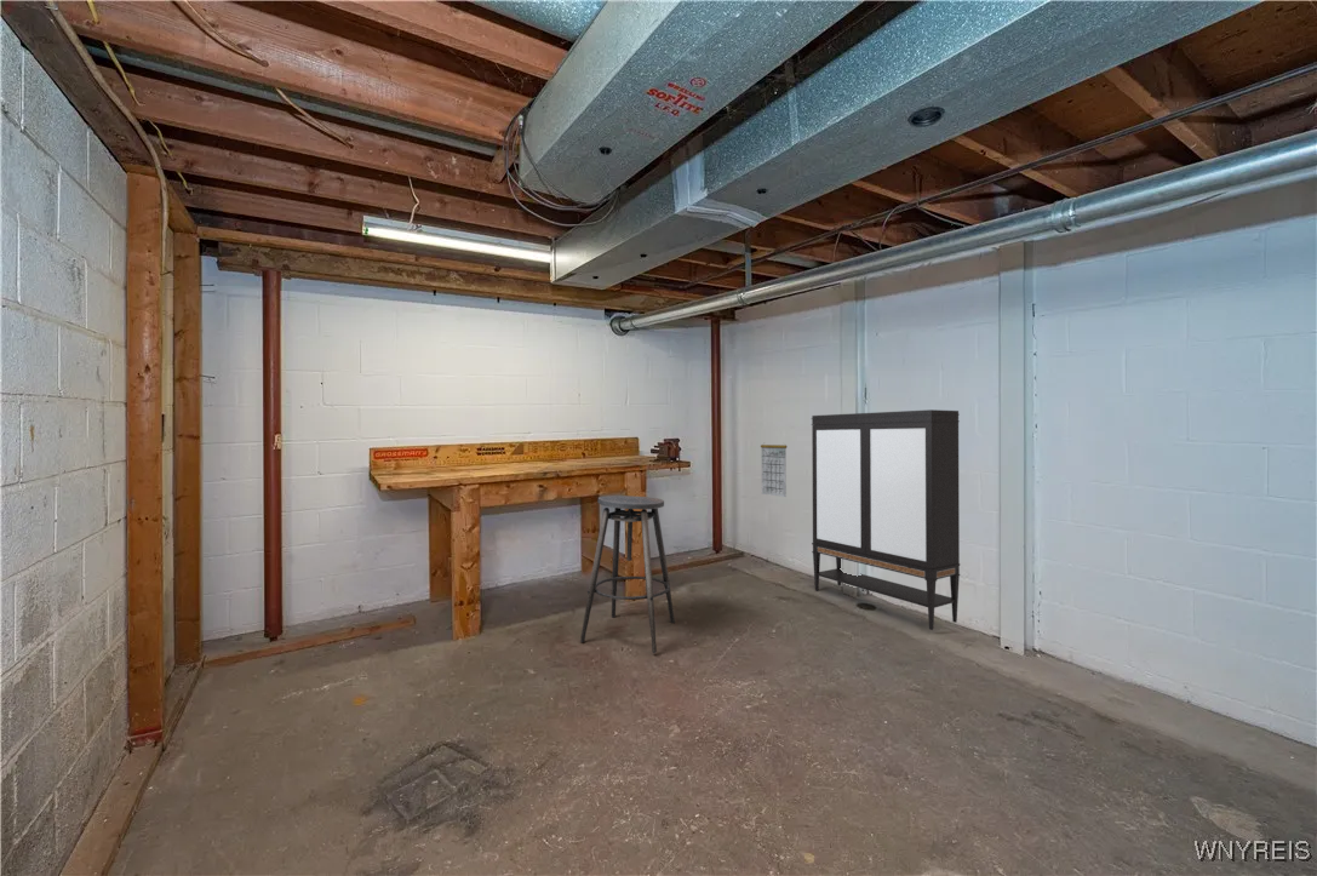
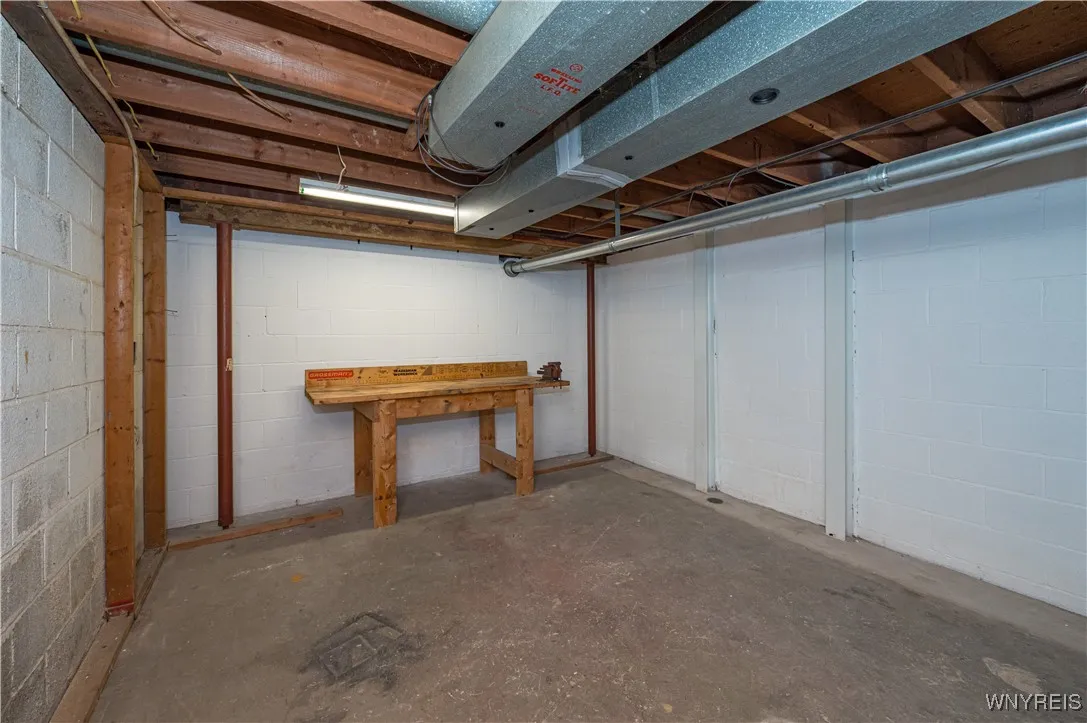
- calendar [760,443,789,498]
- storage cabinet [811,408,961,631]
- stool [579,494,676,654]
